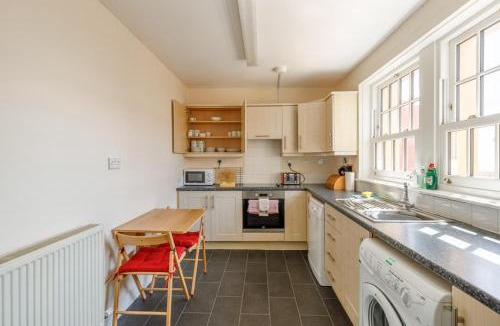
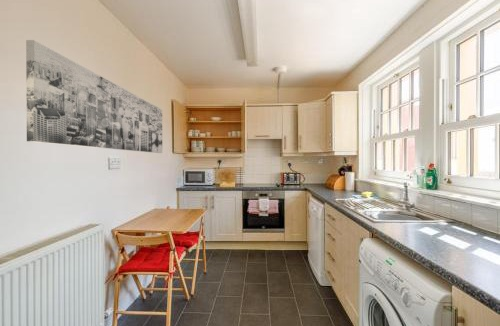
+ wall art [25,39,163,154]
